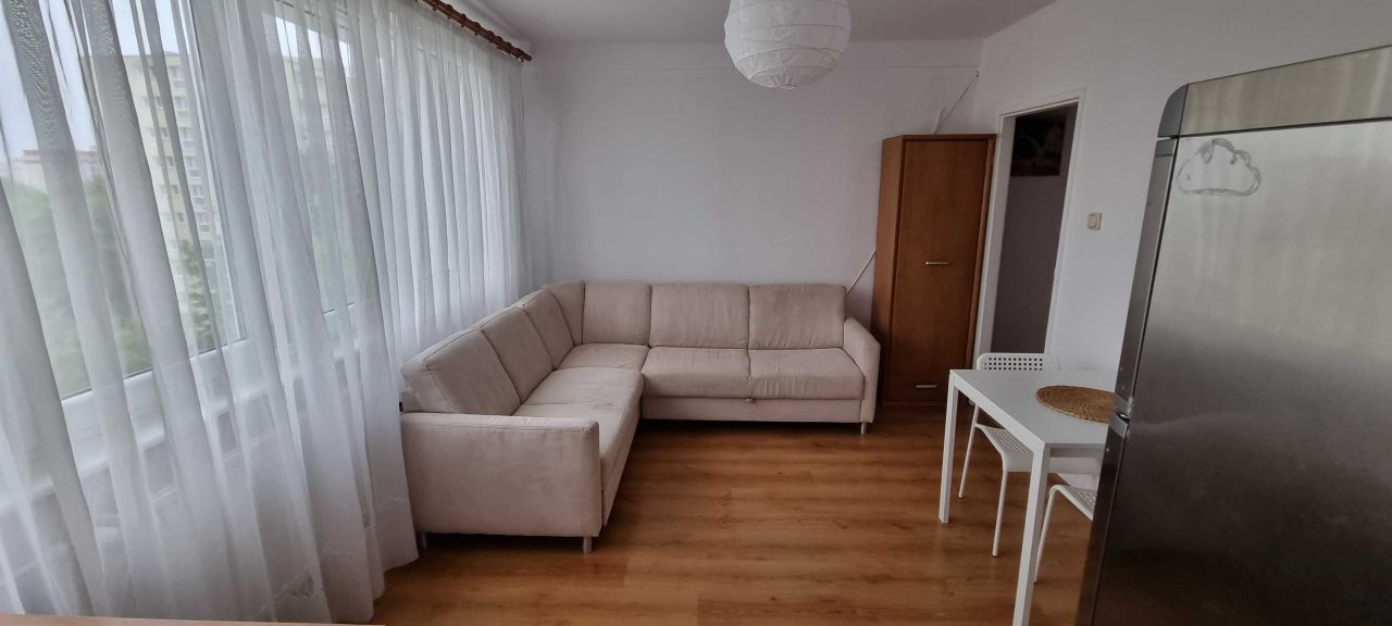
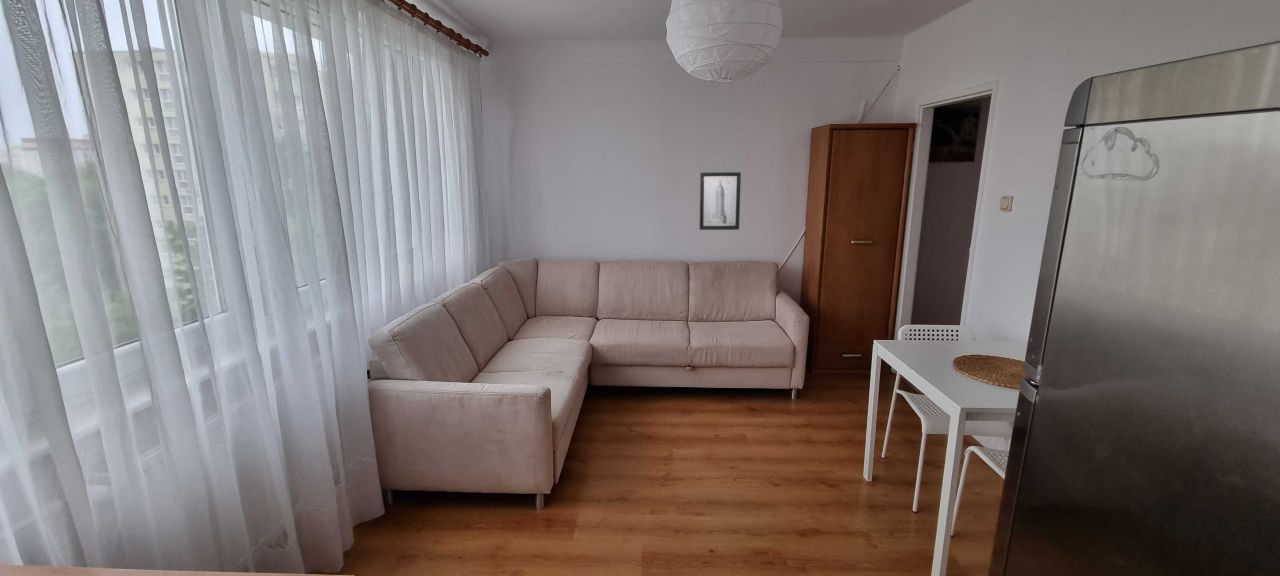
+ wall art [699,171,742,231]
